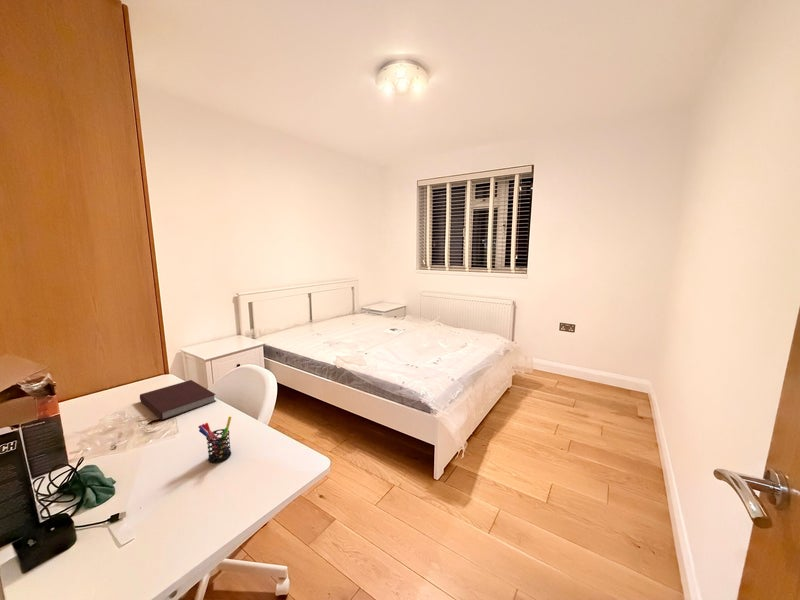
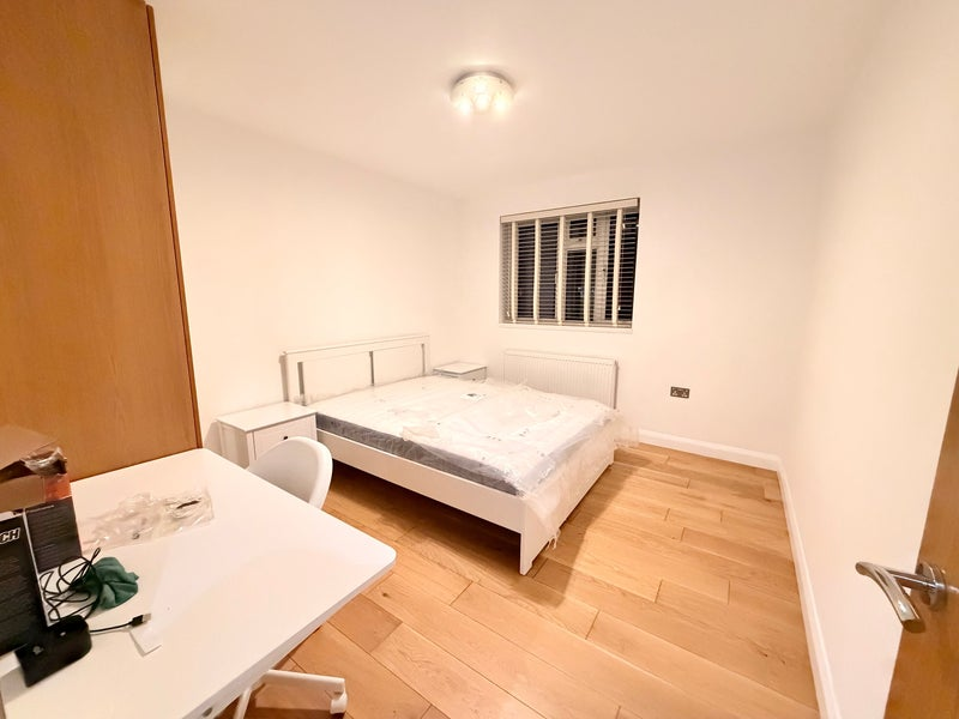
- notebook [139,379,217,421]
- pen holder [197,416,232,464]
